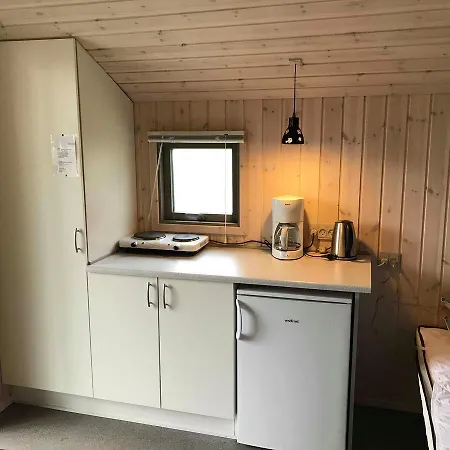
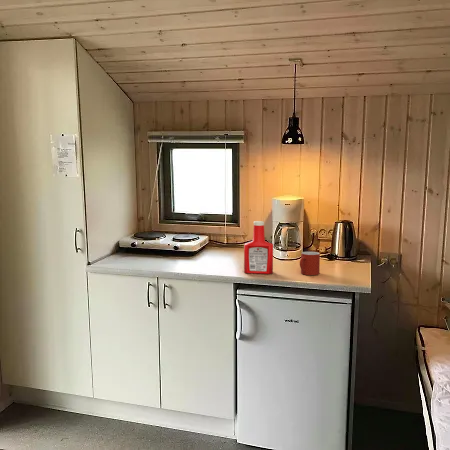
+ soap bottle [243,220,274,275]
+ mug [299,251,321,276]
